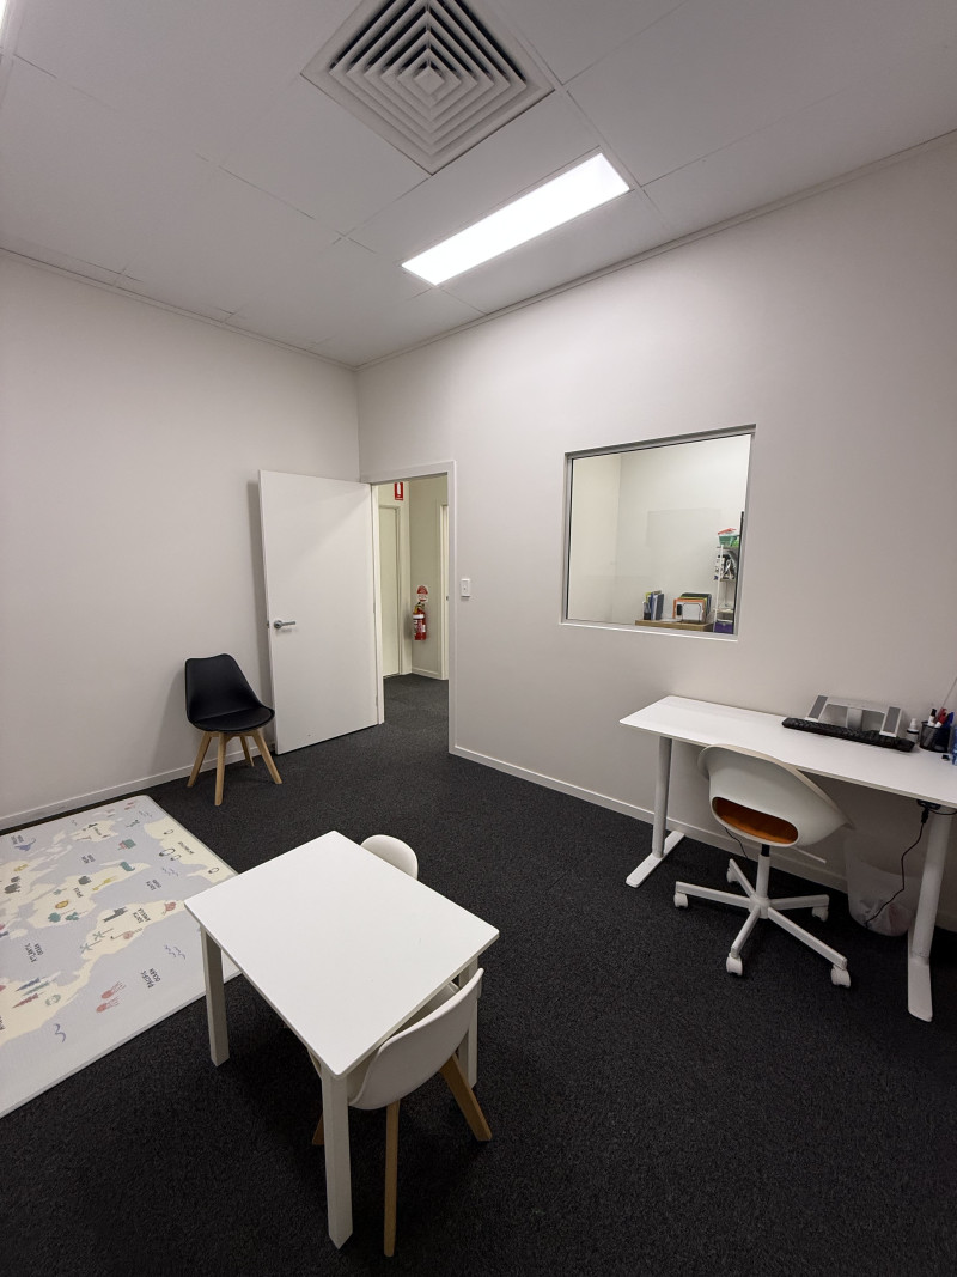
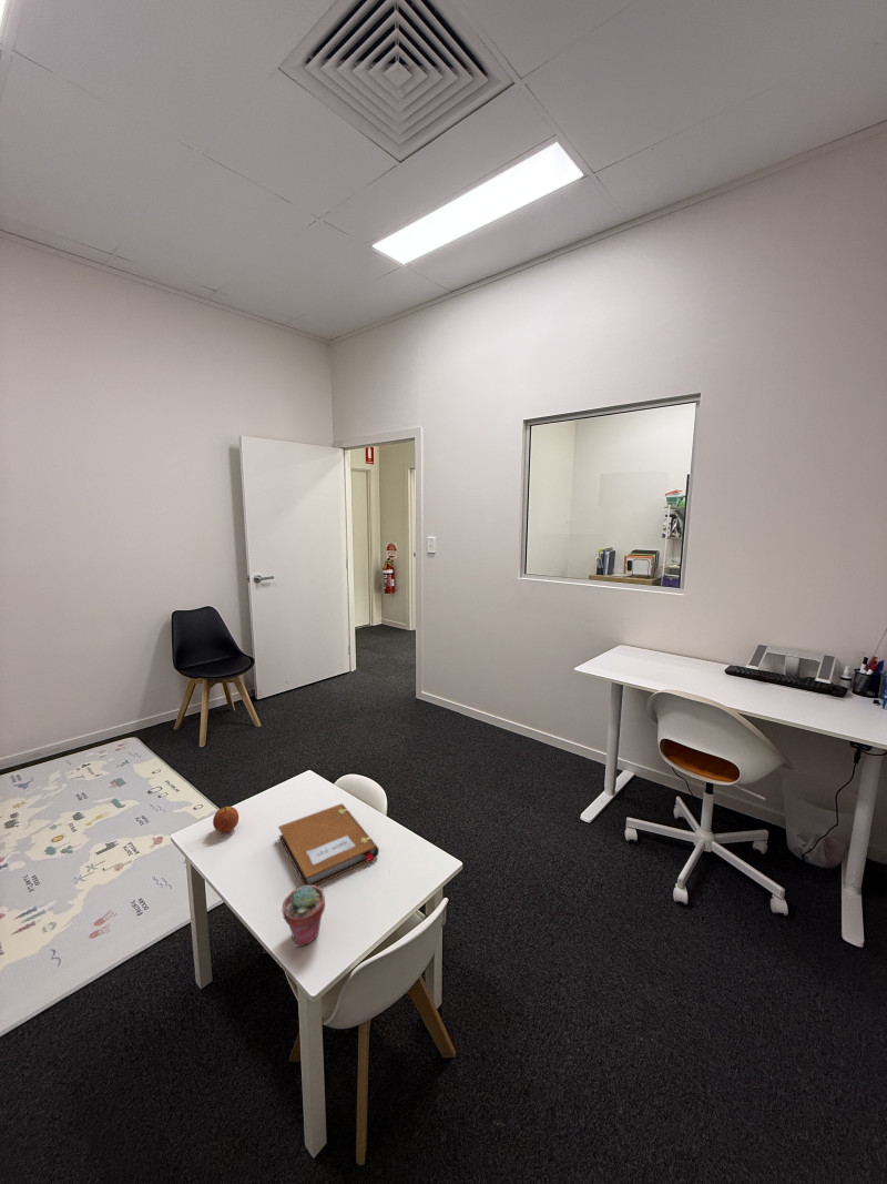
+ fruit [212,804,239,834]
+ potted succulent [282,884,326,948]
+ notebook [277,802,380,887]
